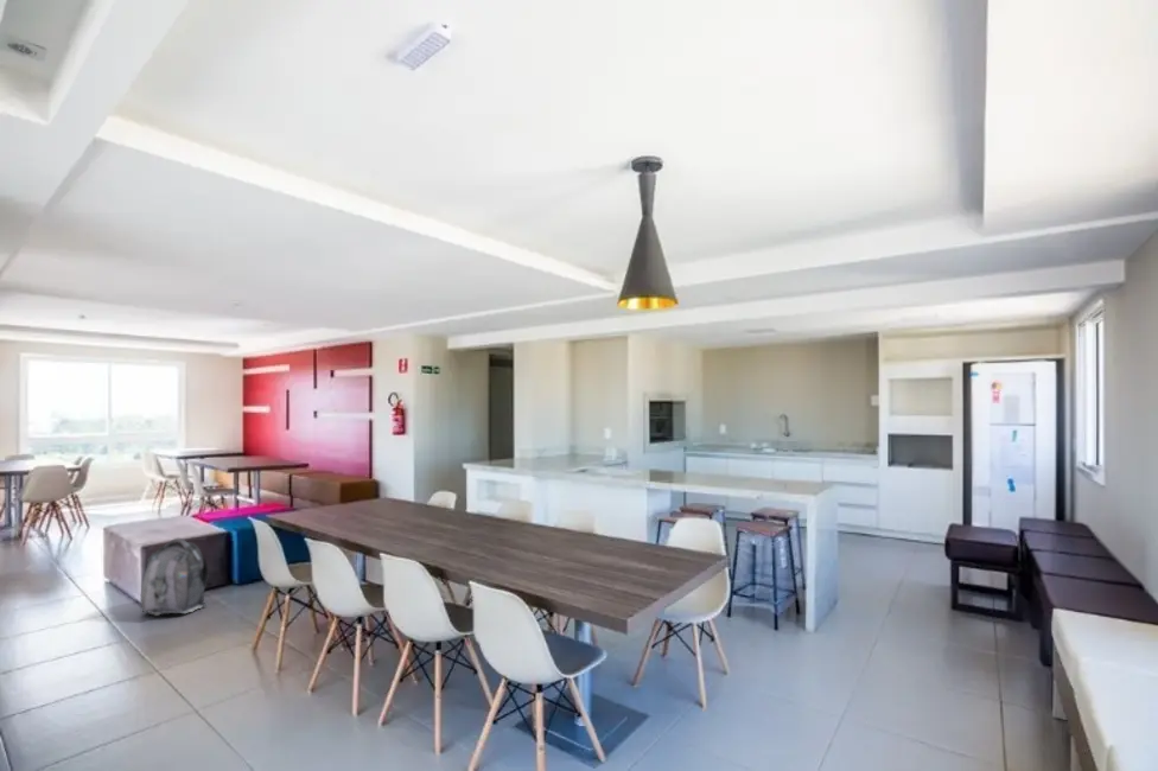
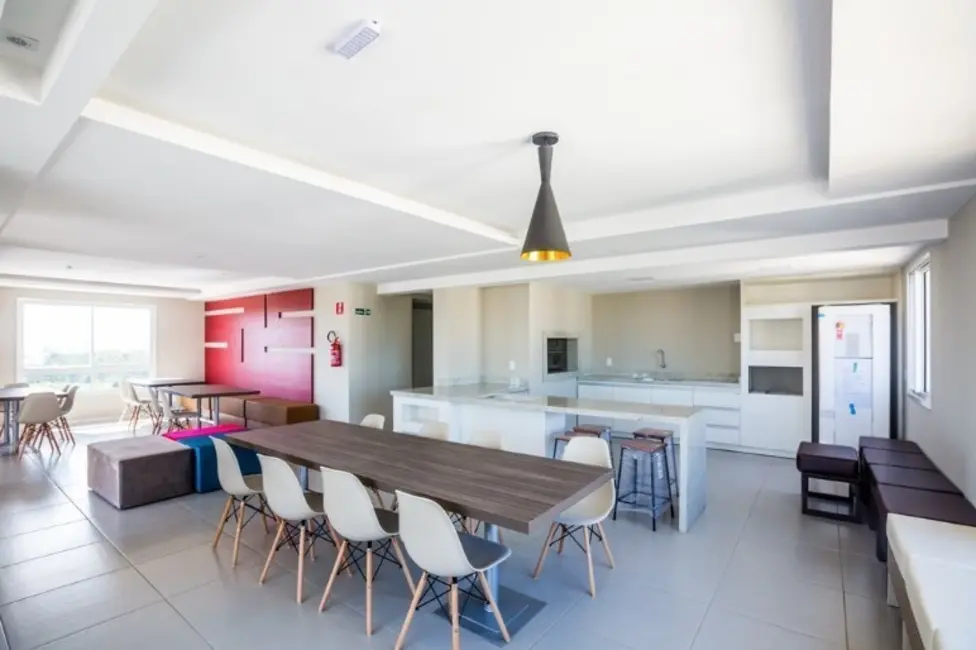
- backpack [139,537,210,616]
